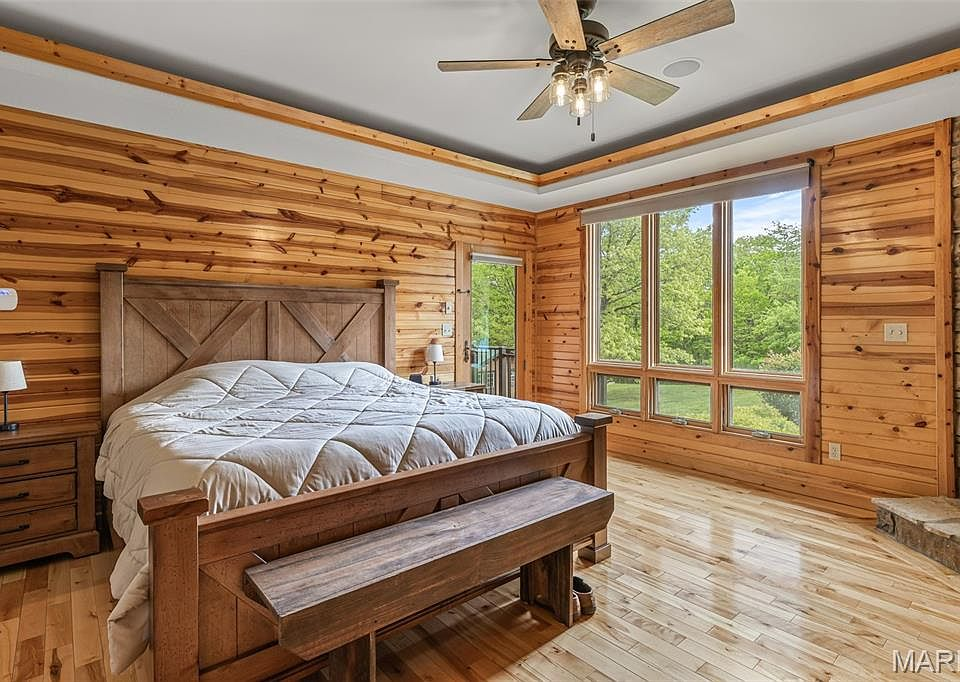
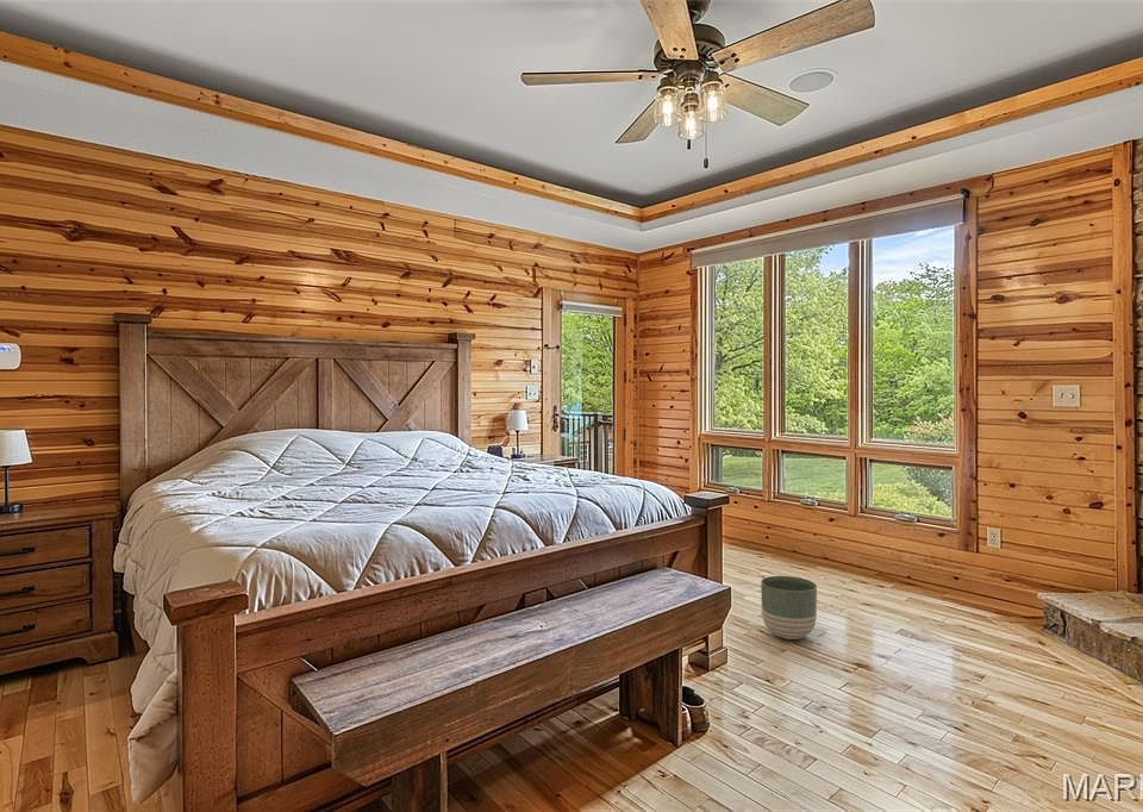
+ planter [760,575,818,641]
